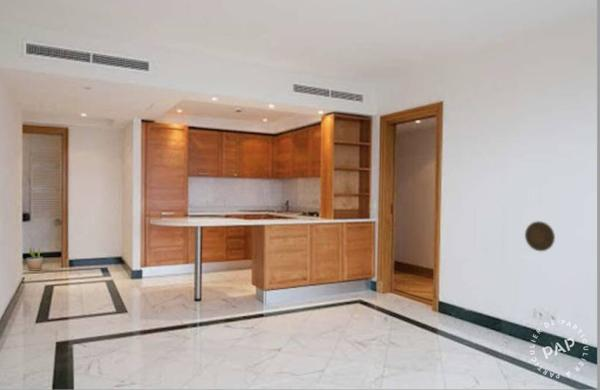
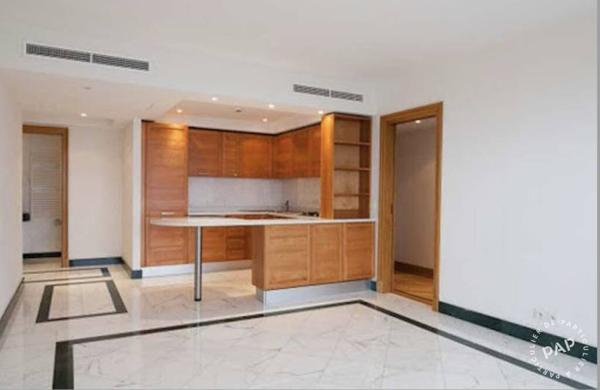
- potted plant [26,246,44,272]
- decorative plate [524,220,556,252]
